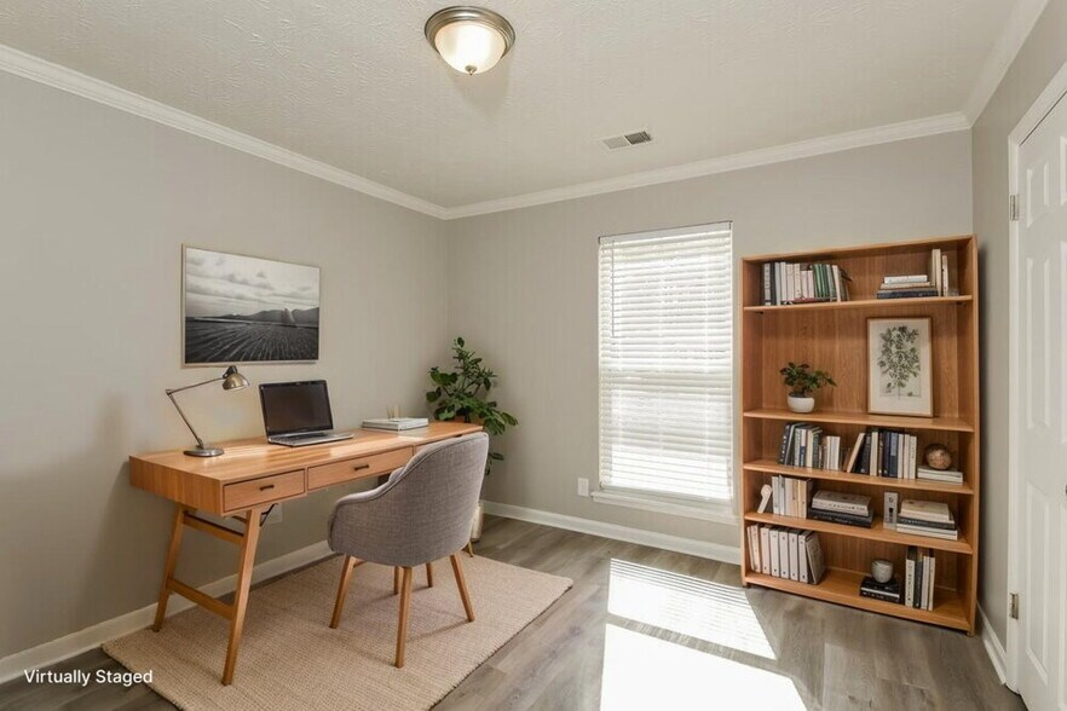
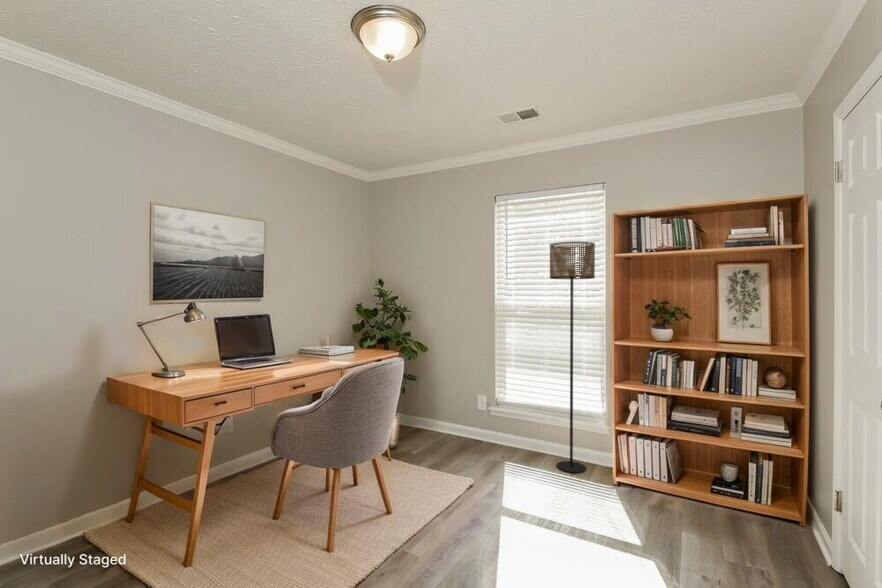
+ floor lamp [549,241,596,474]
